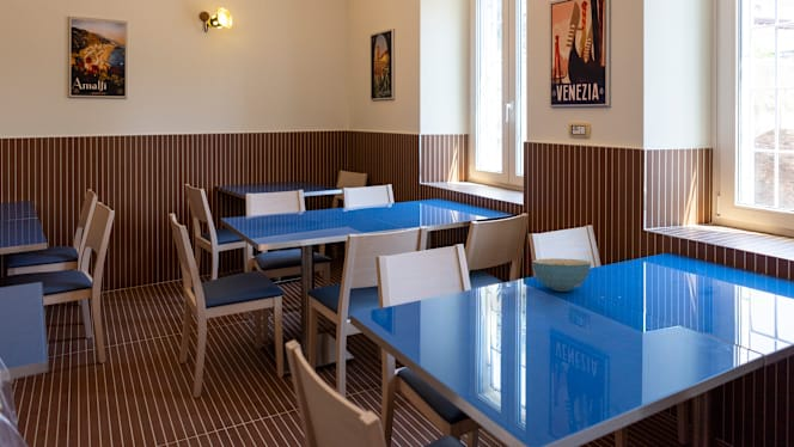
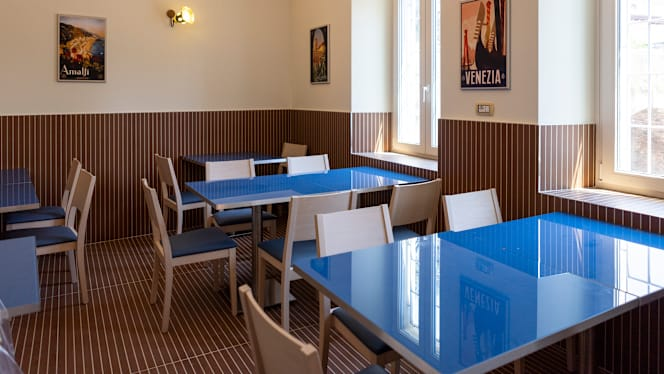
- cereal bowl [531,257,592,293]
